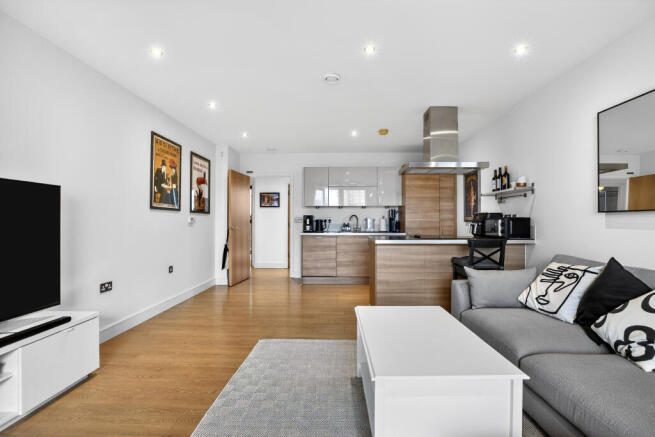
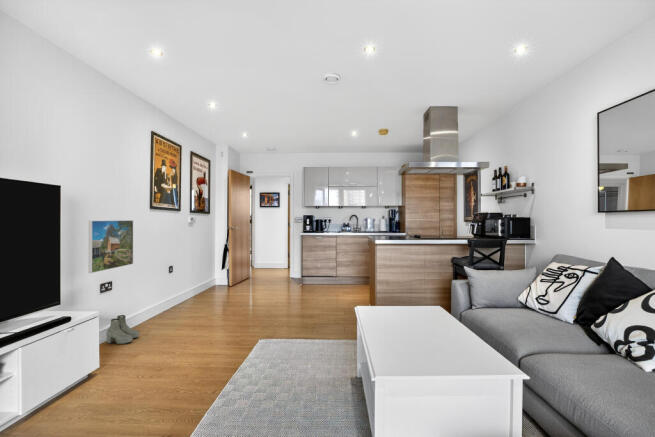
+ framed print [87,219,134,274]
+ boots [105,314,140,345]
